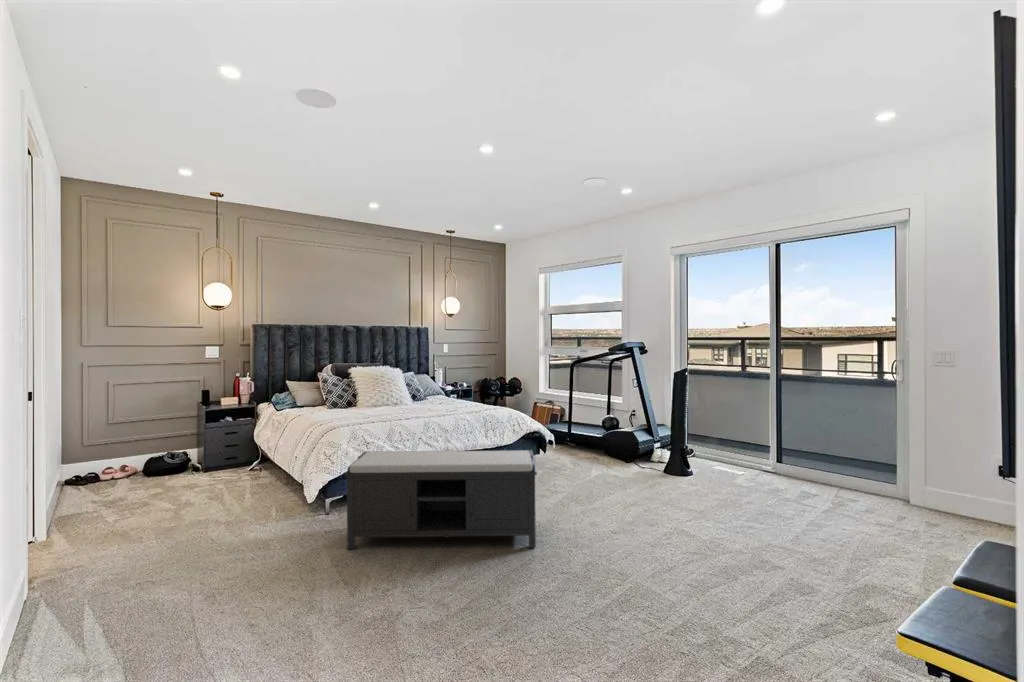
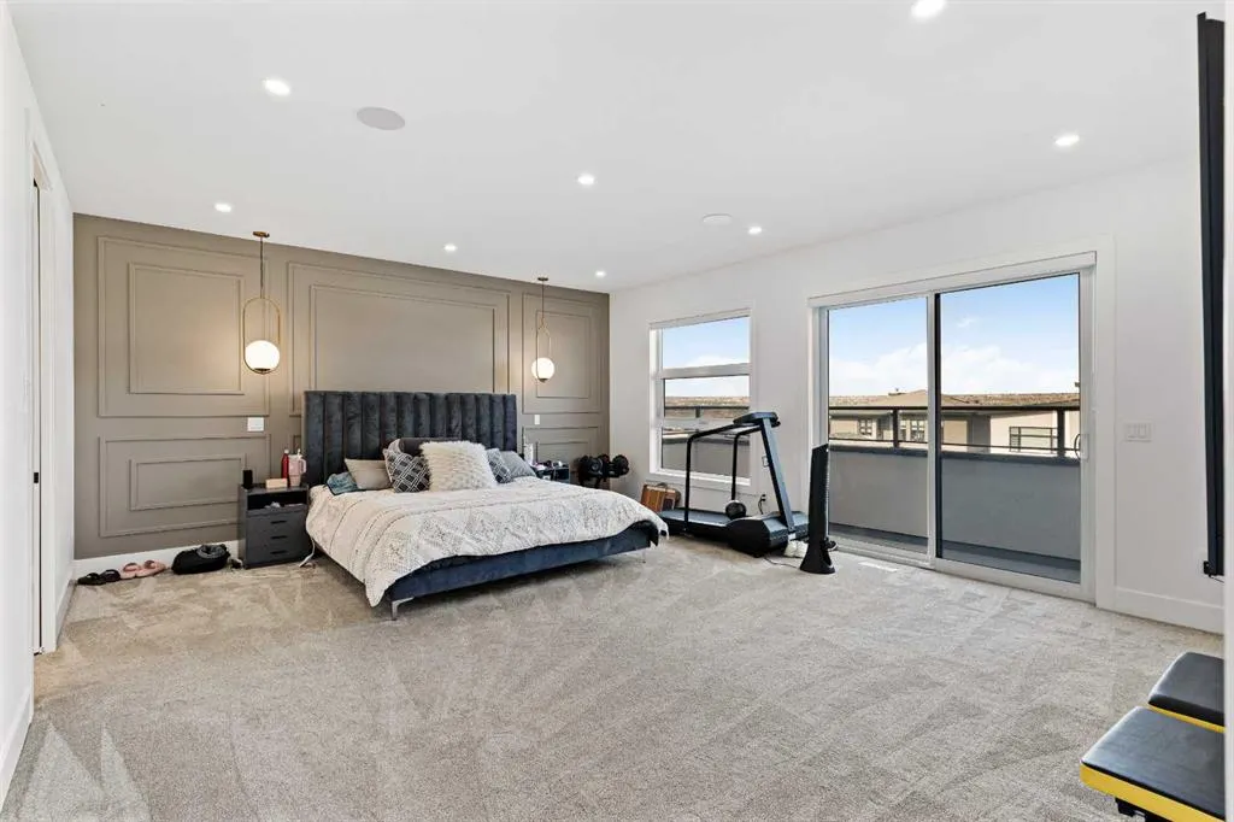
- bench [344,449,538,550]
